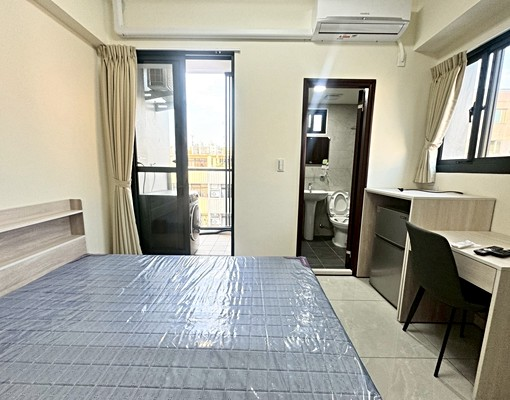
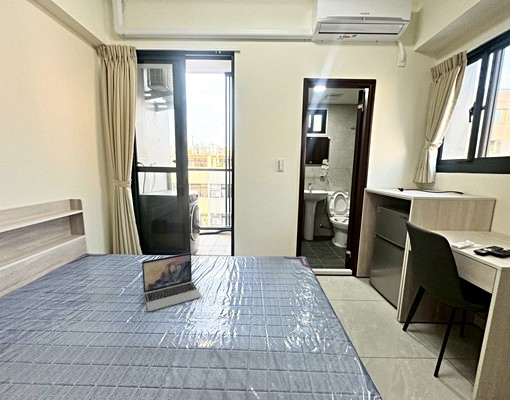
+ laptop [141,252,202,312]
